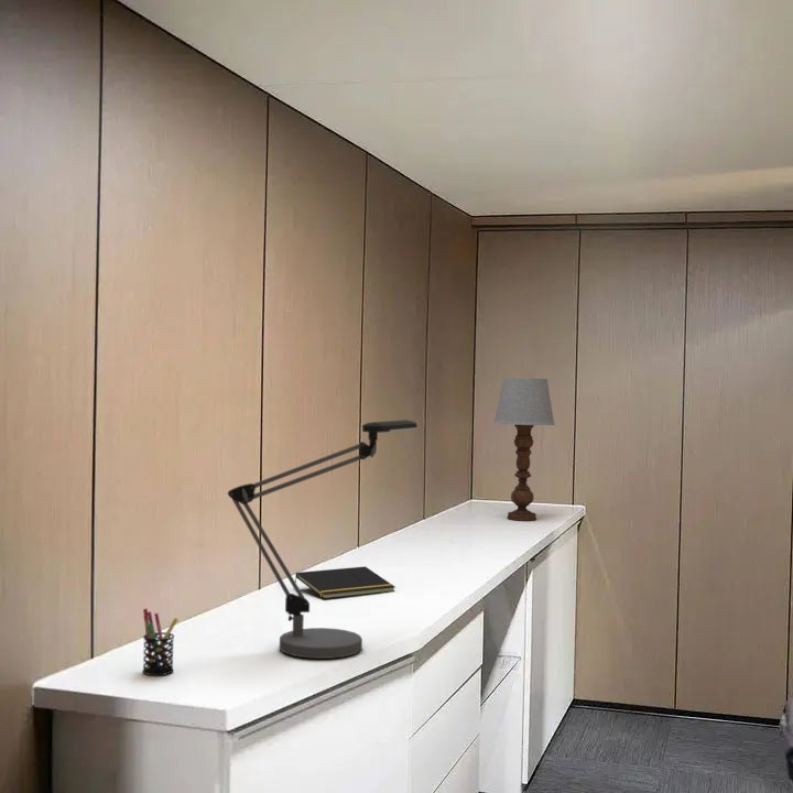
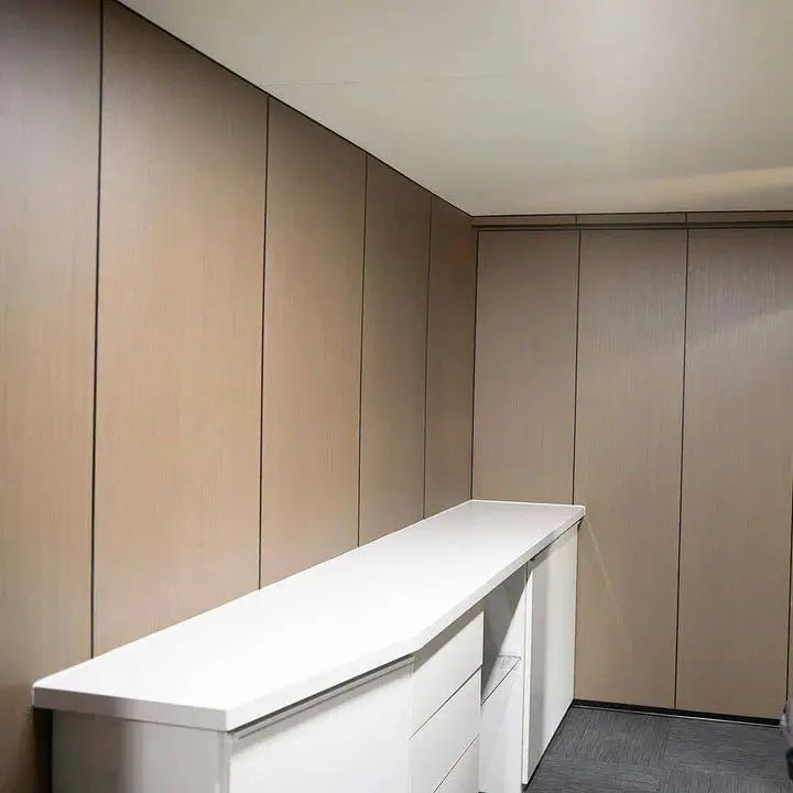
- table lamp [492,377,556,522]
- desk lamp [227,419,419,660]
- notepad [294,565,397,600]
- pen holder [141,608,180,676]
